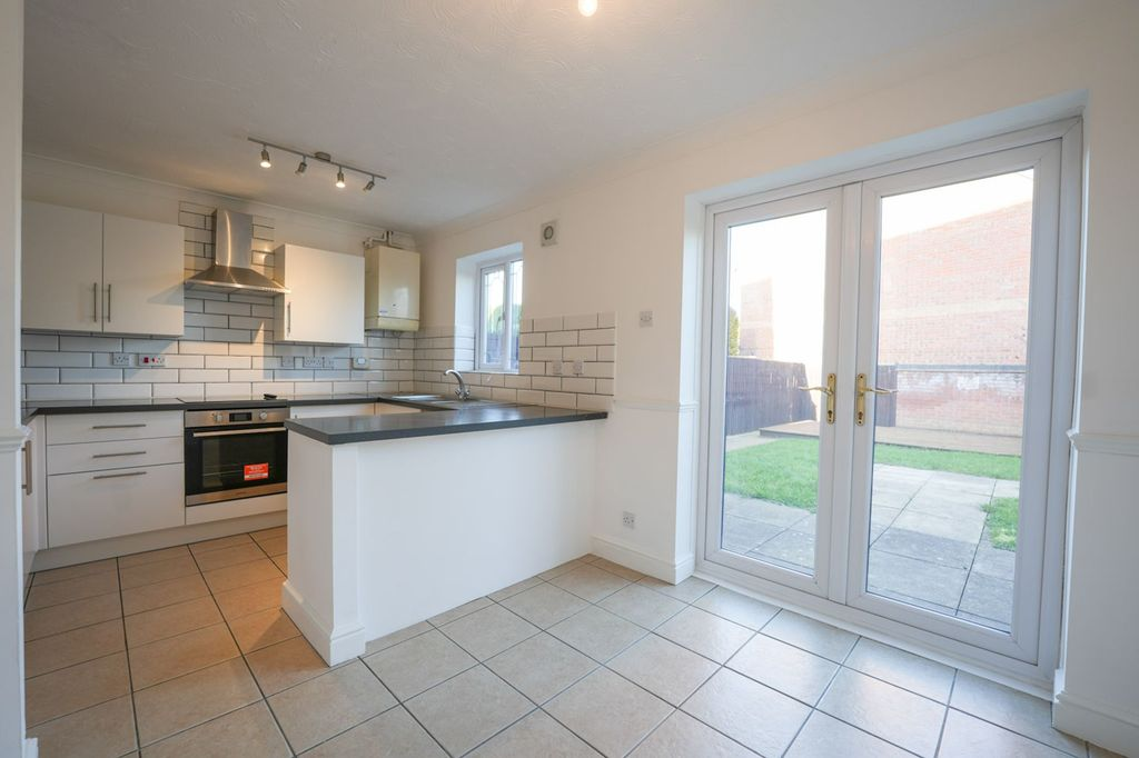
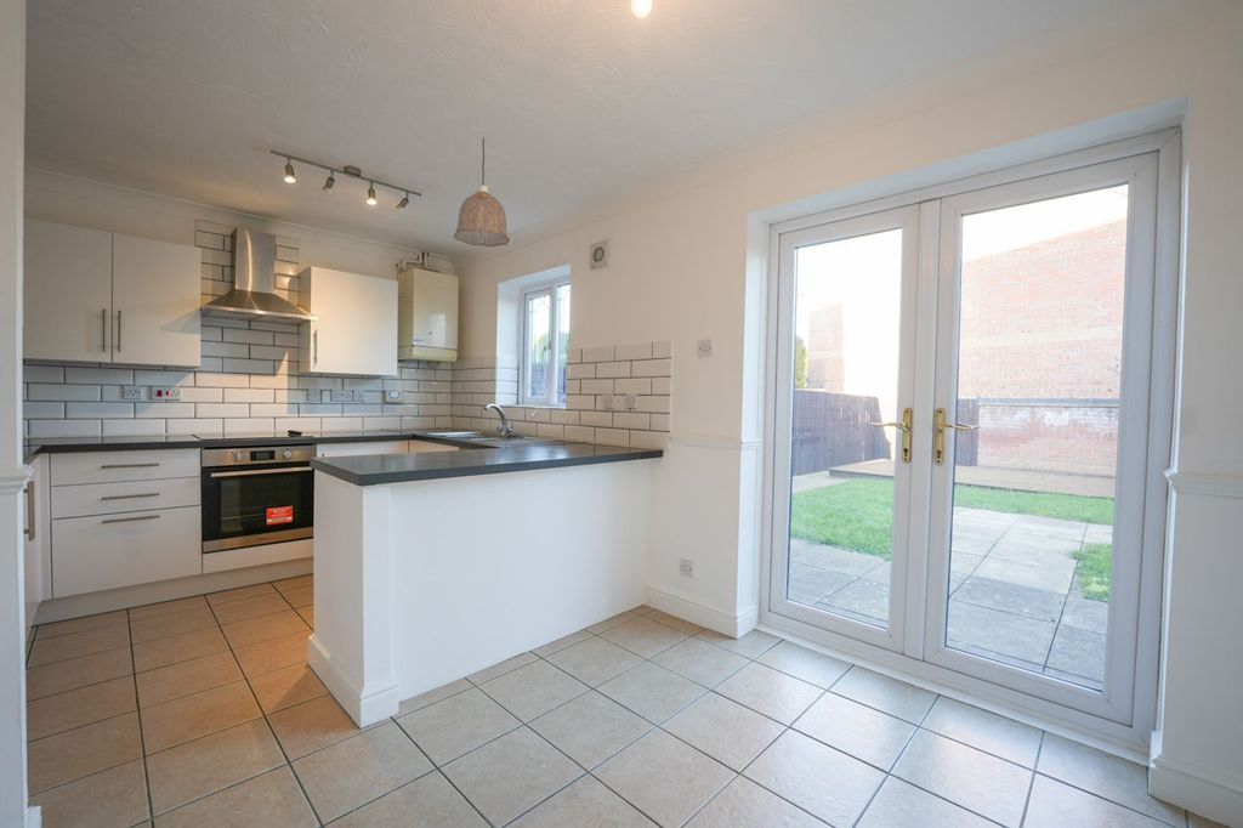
+ pendant lamp [453,137,511,248]
